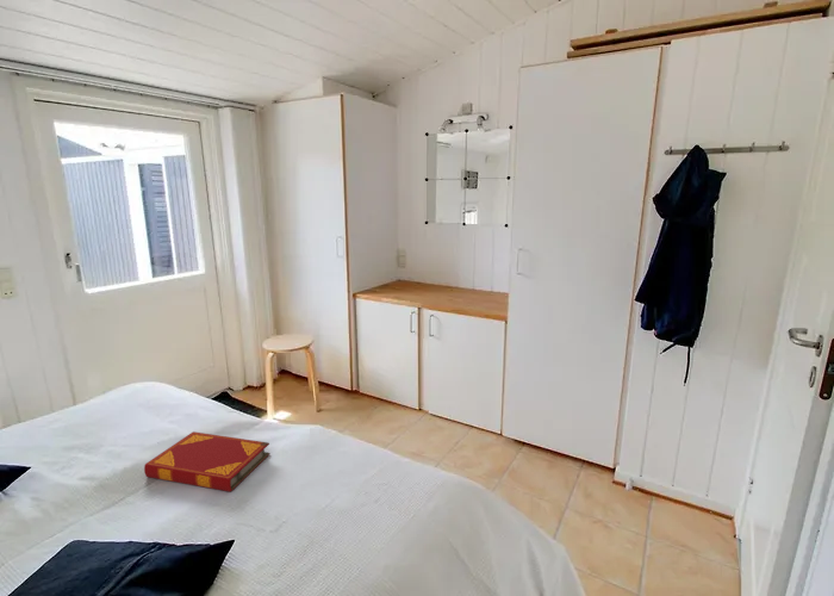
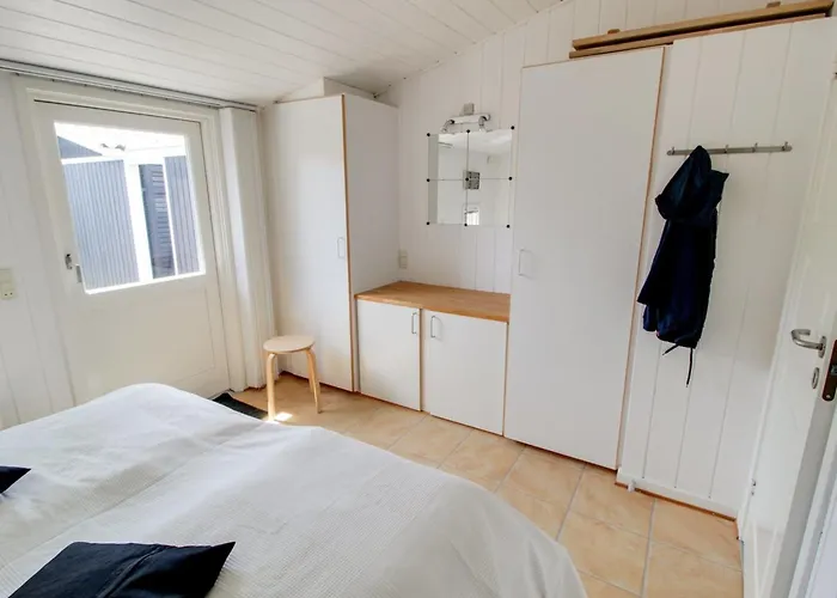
- hardback book [143,430,270,493]
